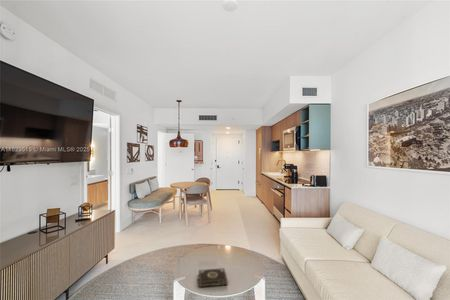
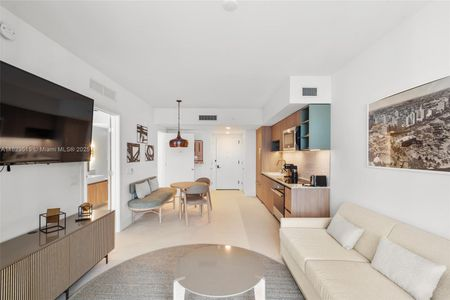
- book [197,267,229,288]
